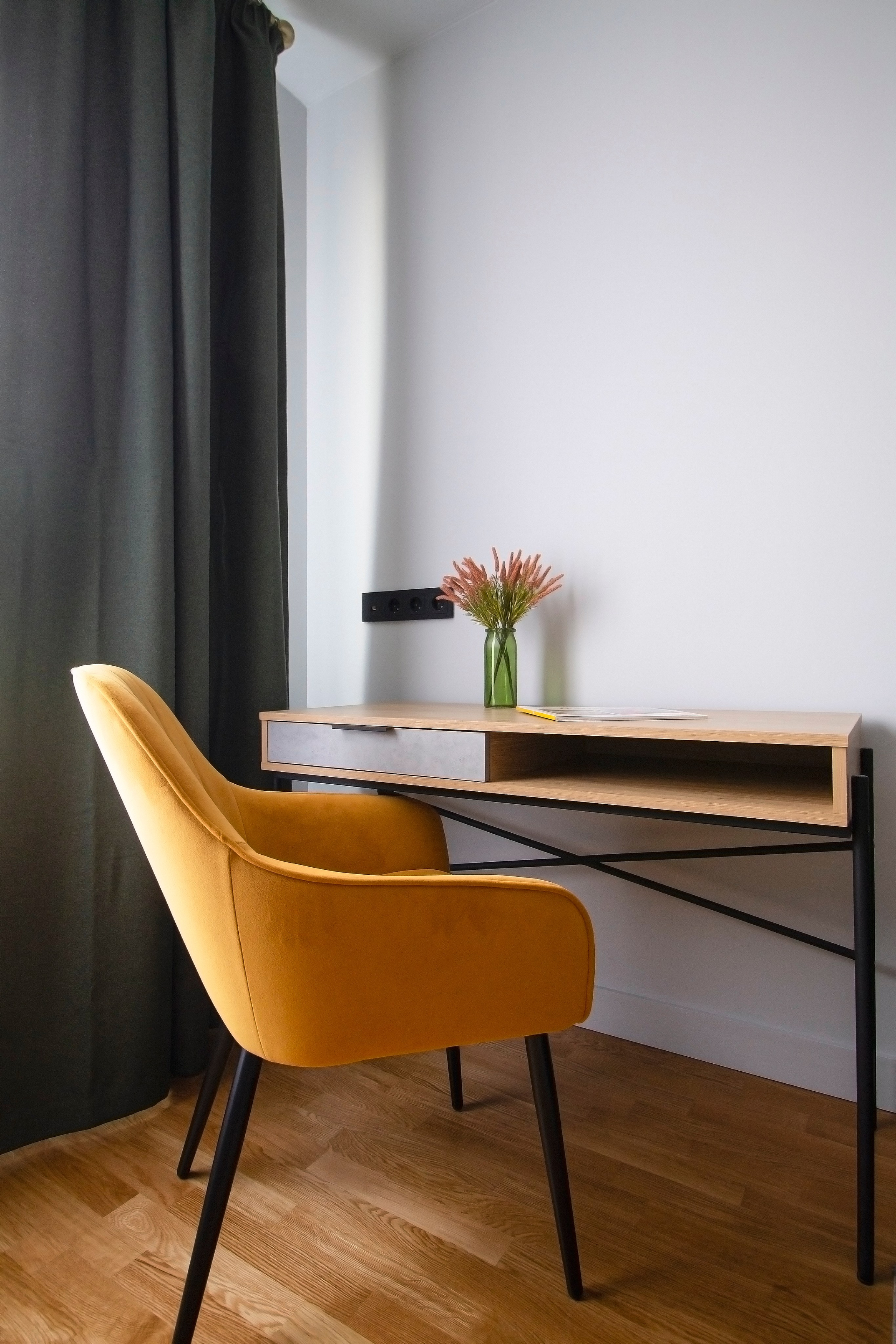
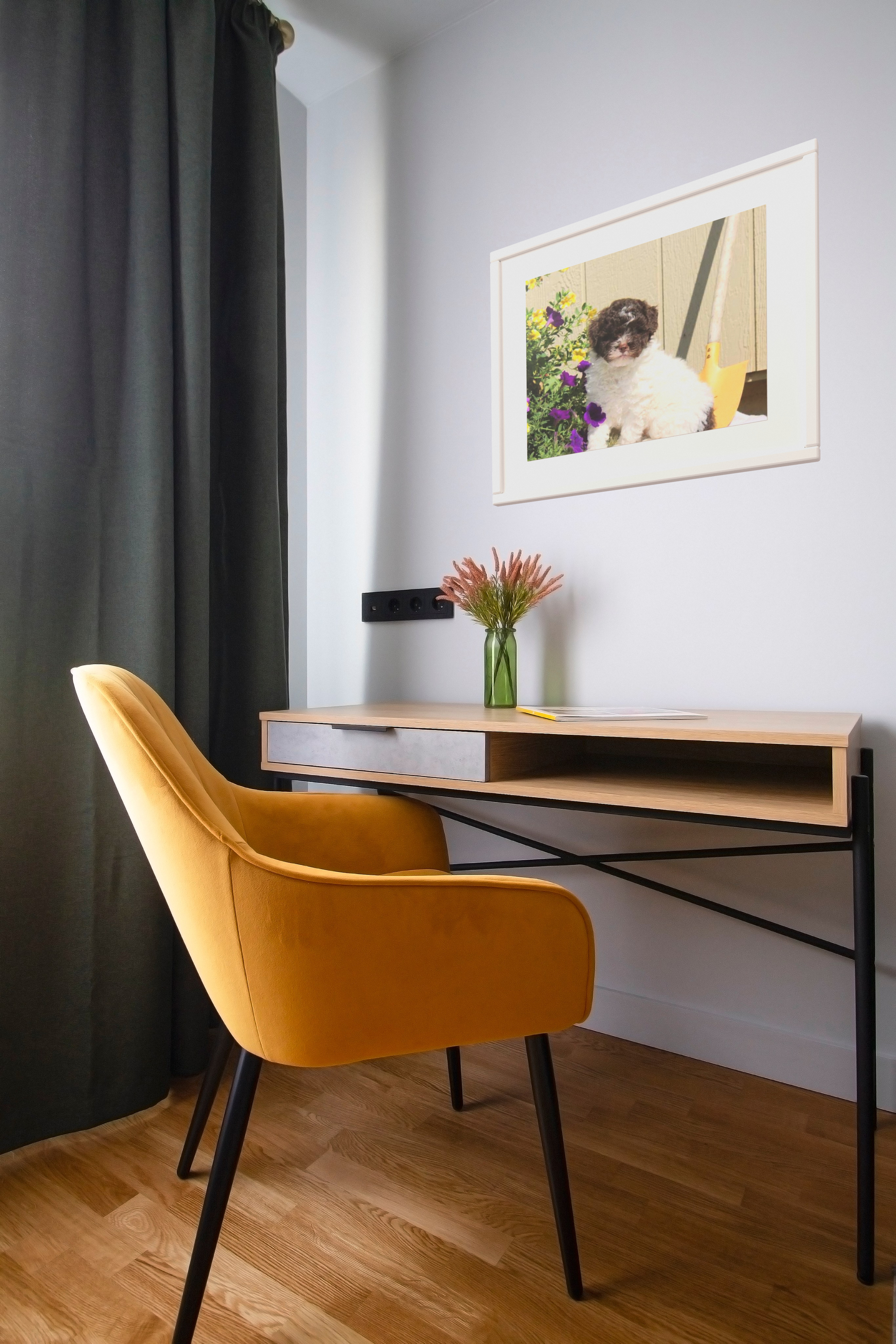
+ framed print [490,138,821,507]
